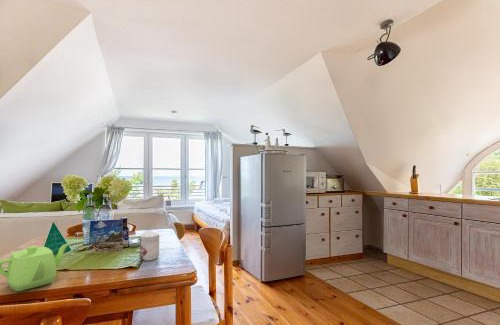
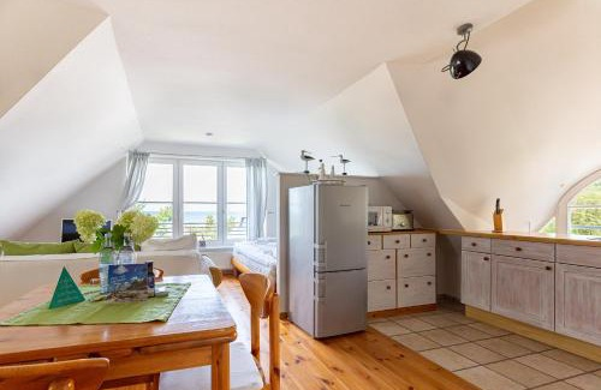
- teapot [0,242,72,292]
- mug [139,231,160,262]
